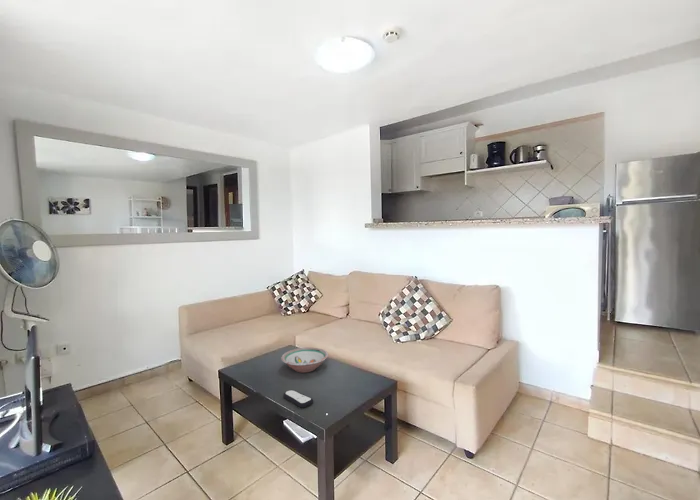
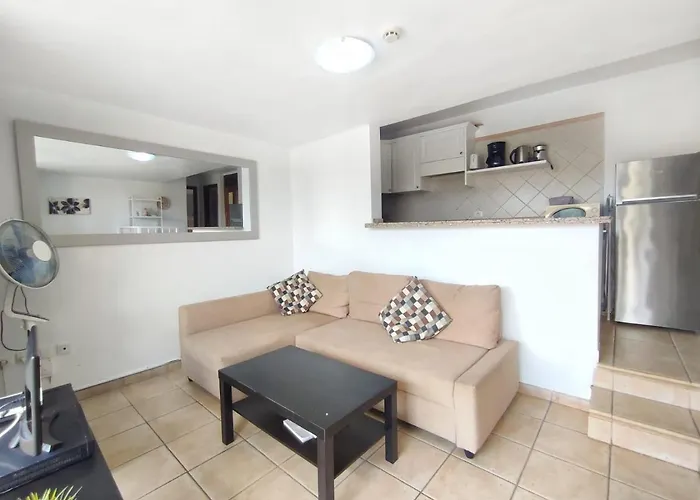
- remote control [283,389,314,409]
- bowl [280,346,329,374]
